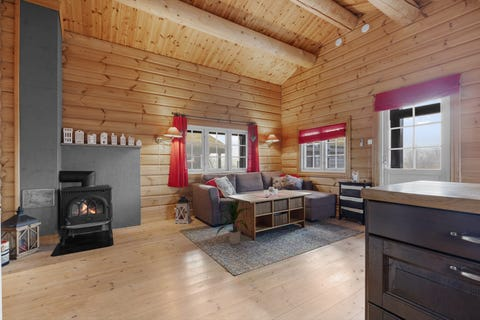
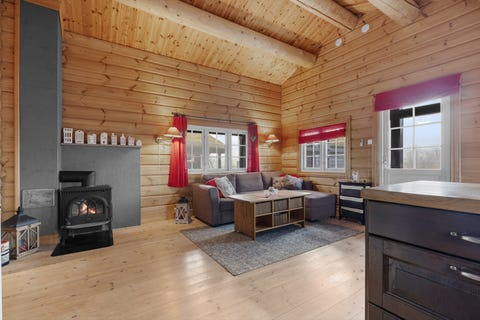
- indoor plant [215,199,253,246]
